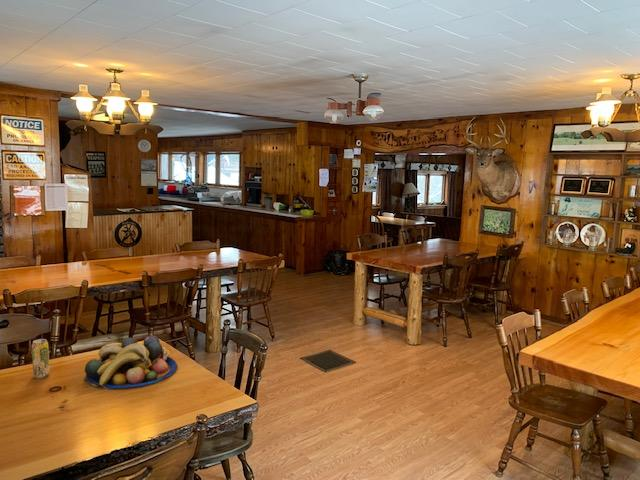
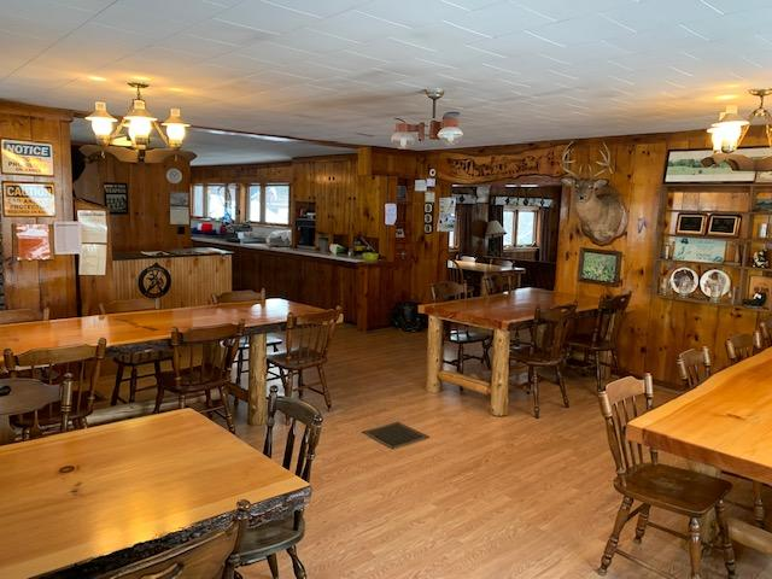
- fruit bowl [83,334,178,390]
- beverage can [31,338,51,379]
